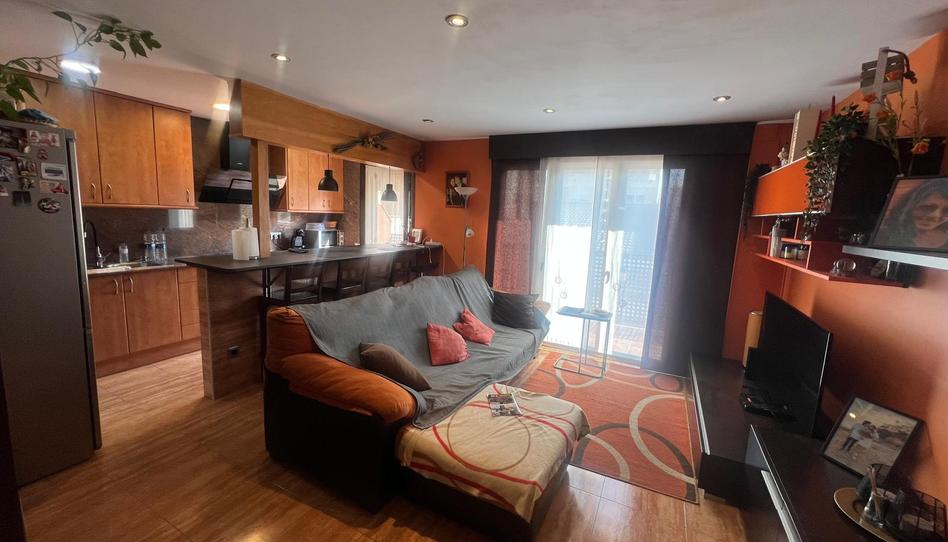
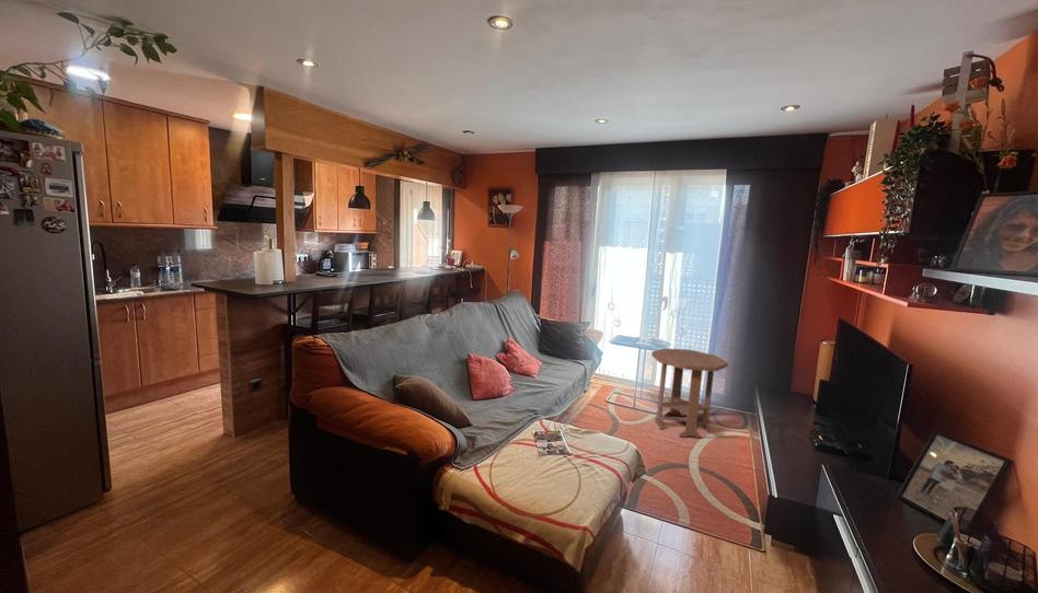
+ side table [650,347,729,439]
